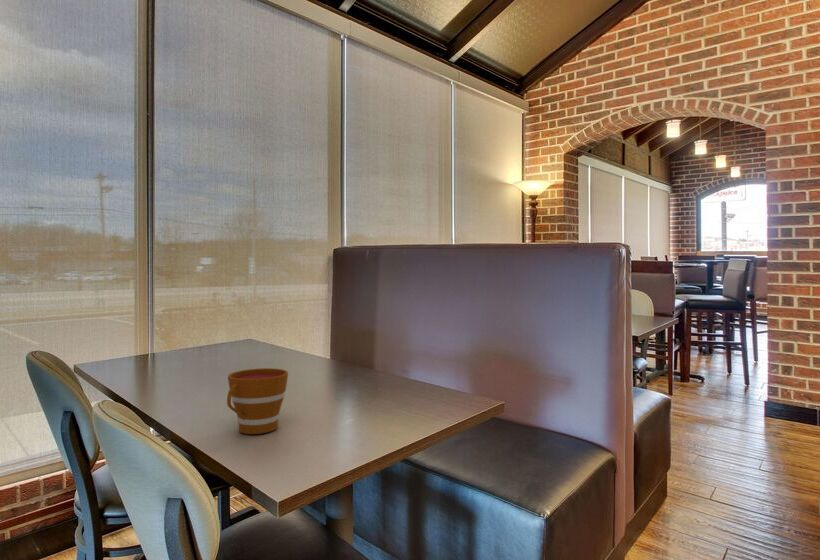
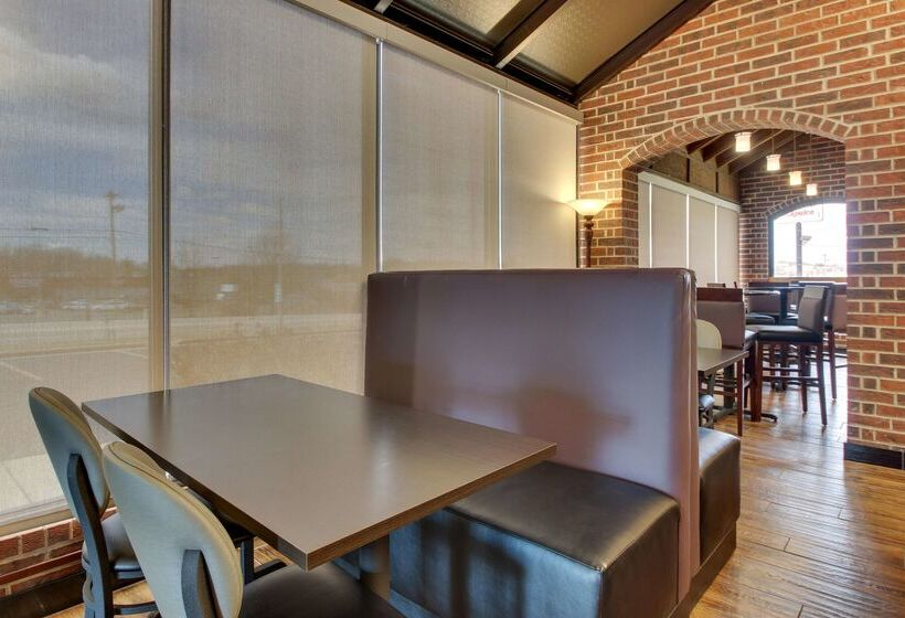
- cup [226,367,289,435]
